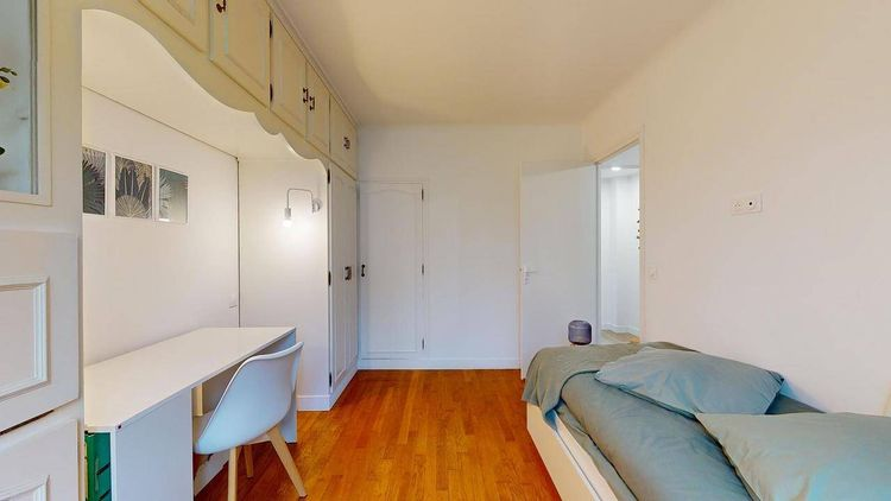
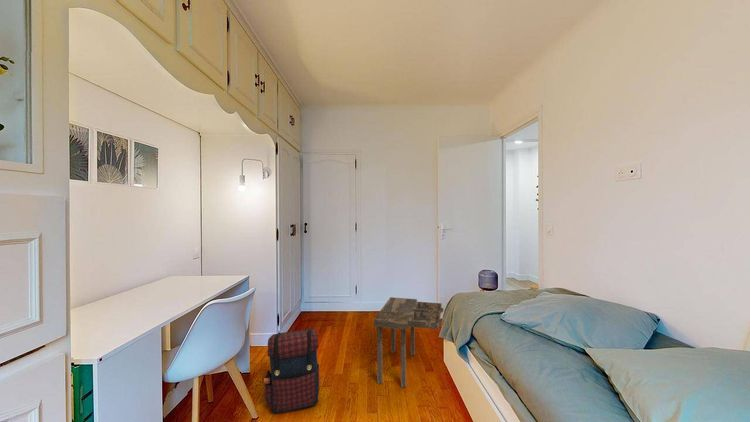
+ satchel [263,327,320,415]
+ side table [373,296,445,389]
